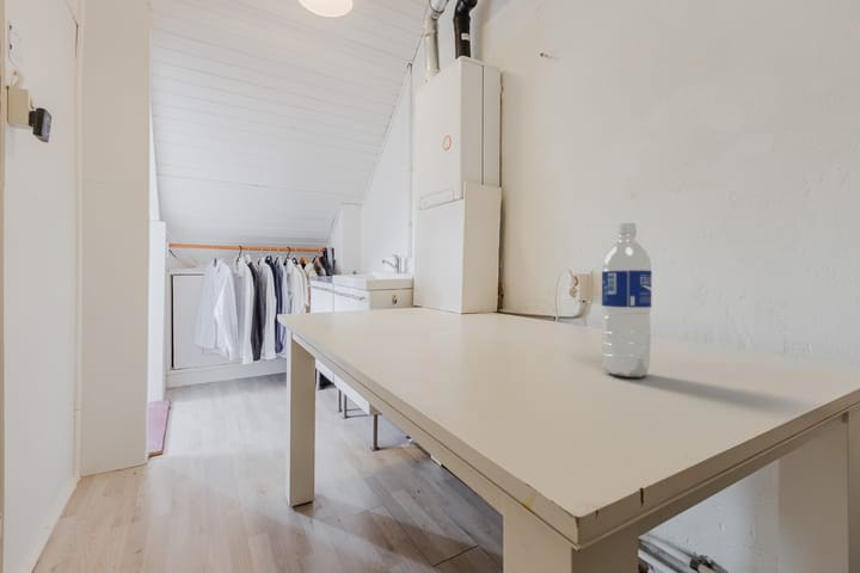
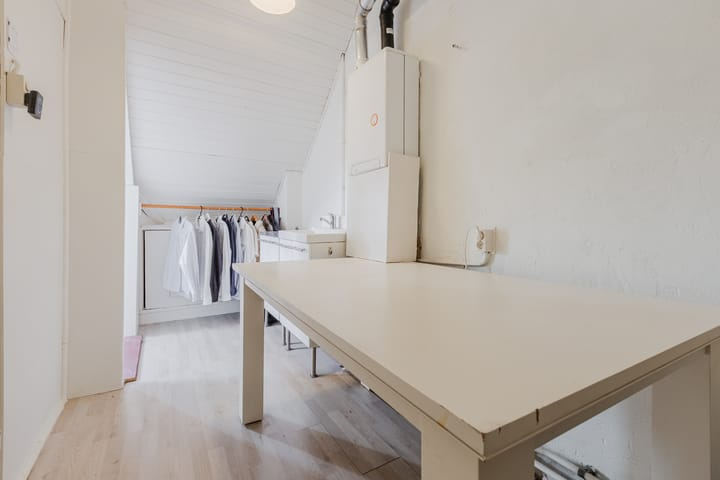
- water bottle [601,222,653,378]
